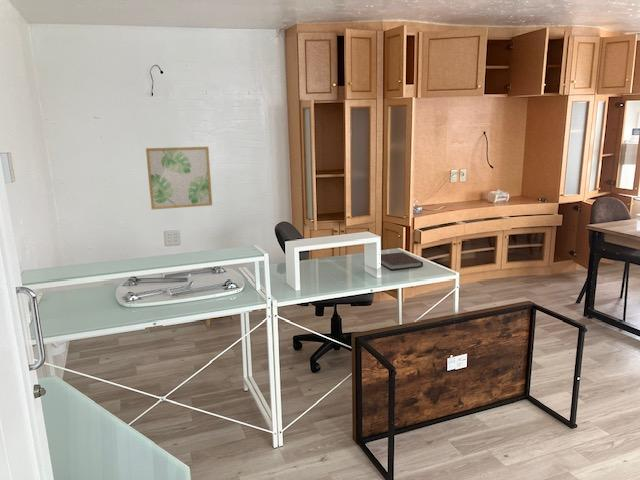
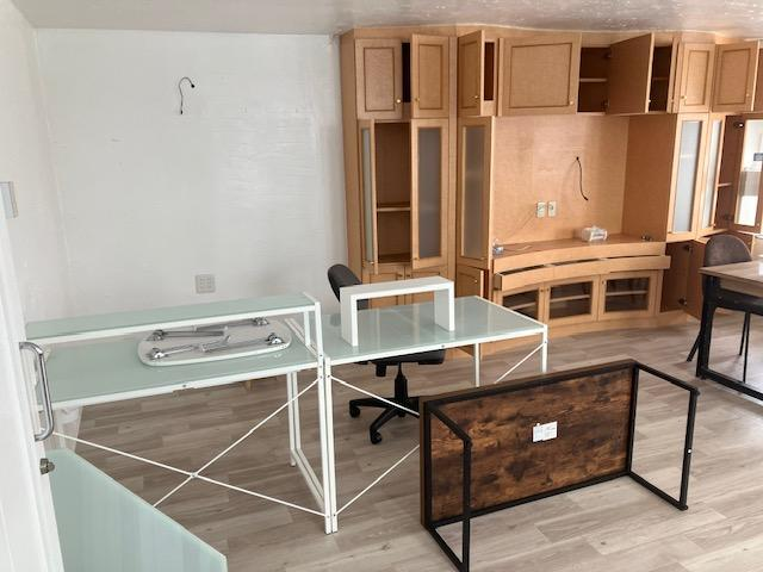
- wall art [145,146,213,211]
- notebook [380,251,424,271]
